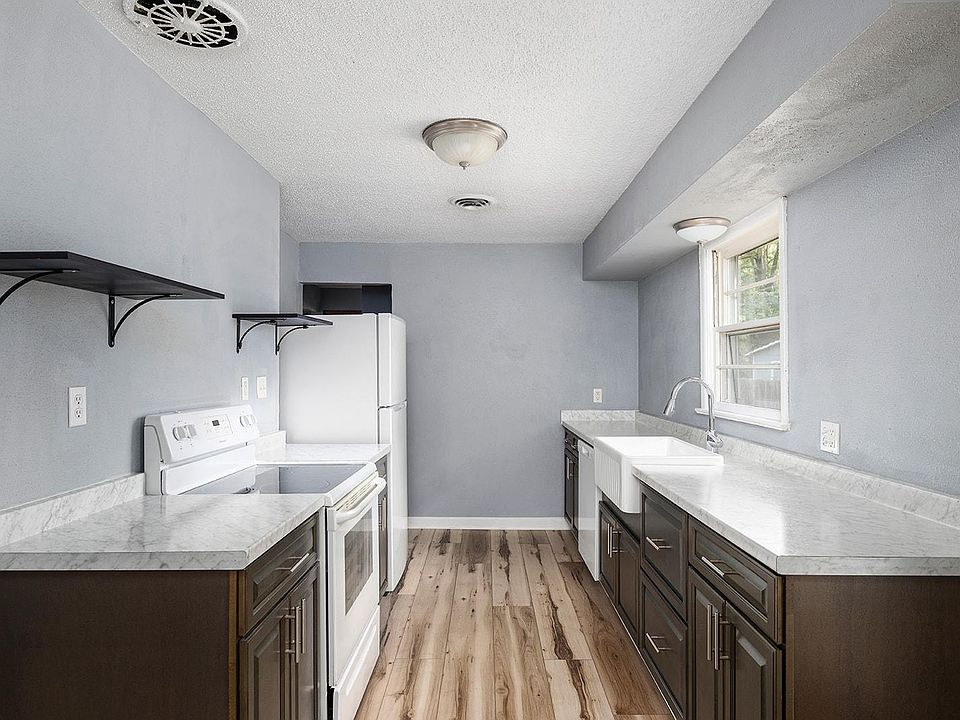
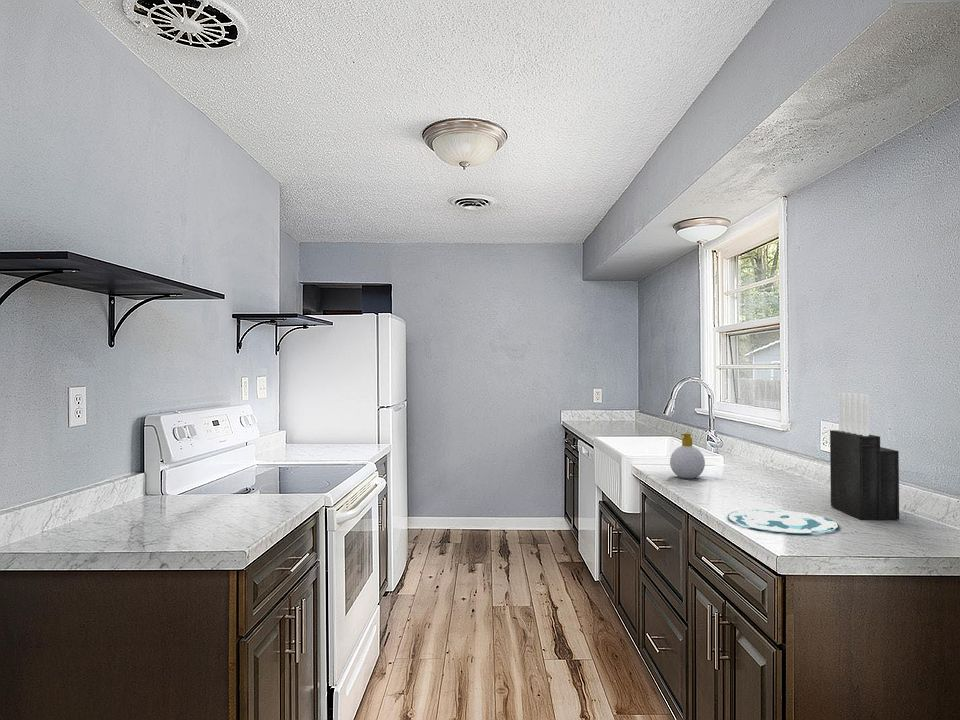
+ plate [727,508,840,534]
+ knife block [829,392,900,521]
+ soap bottle [669,432,706,479]
